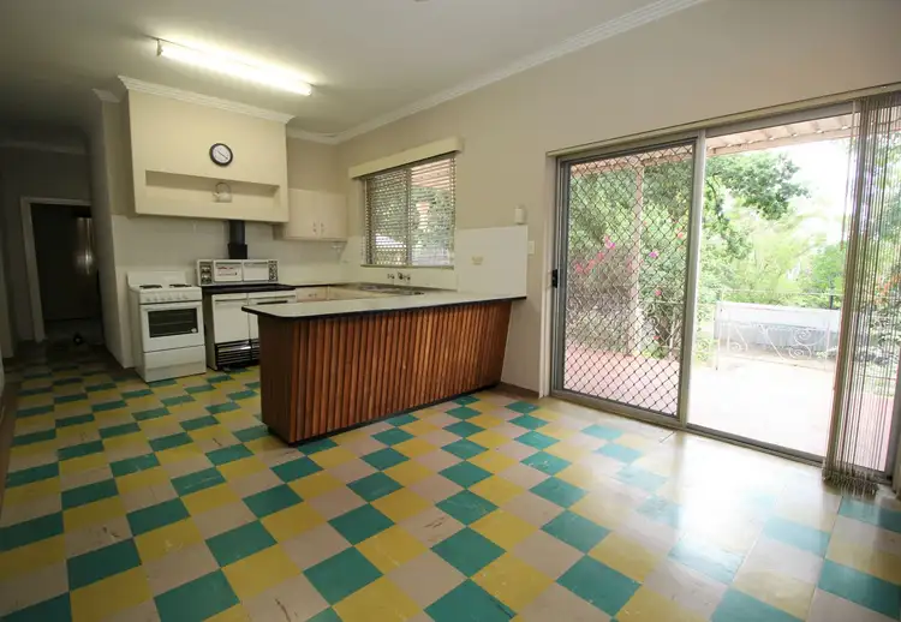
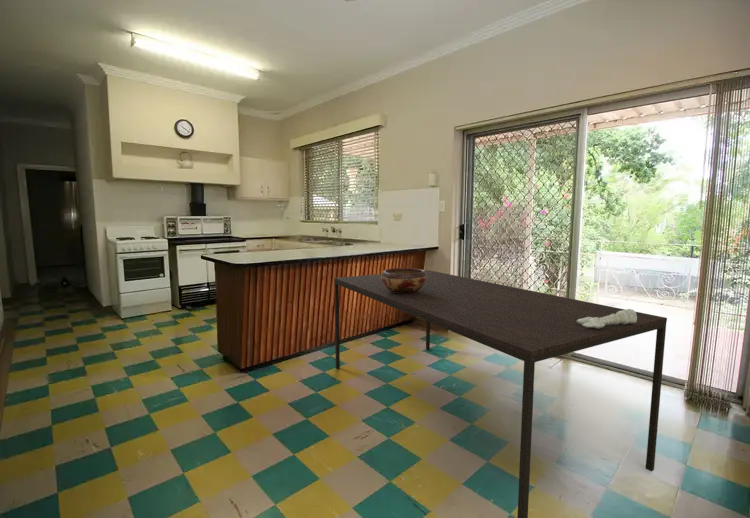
+ decorative bowl [381,267,427,294]
+ dining table [333,269,668,518]
+ candlestick [577,308,637,329]
